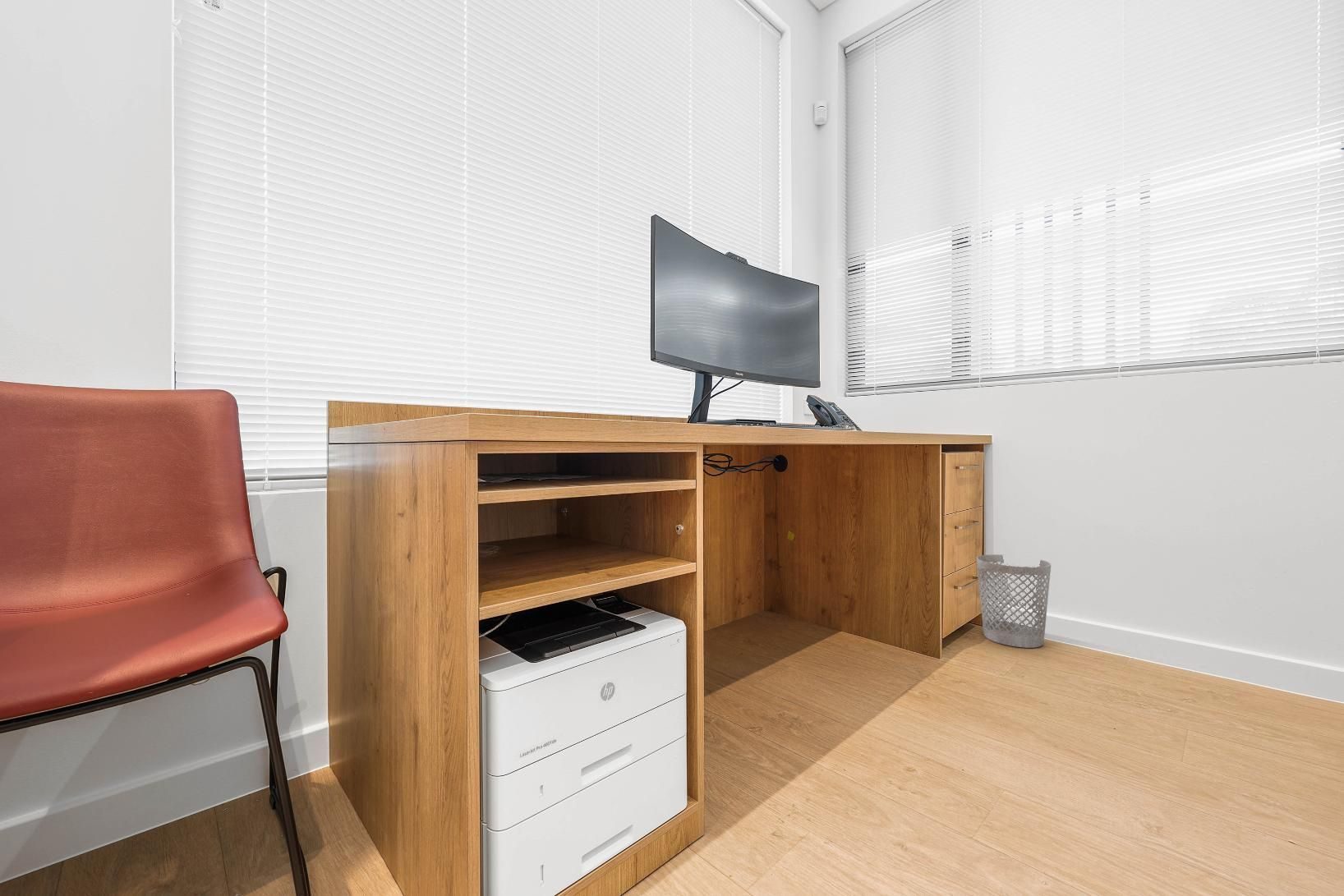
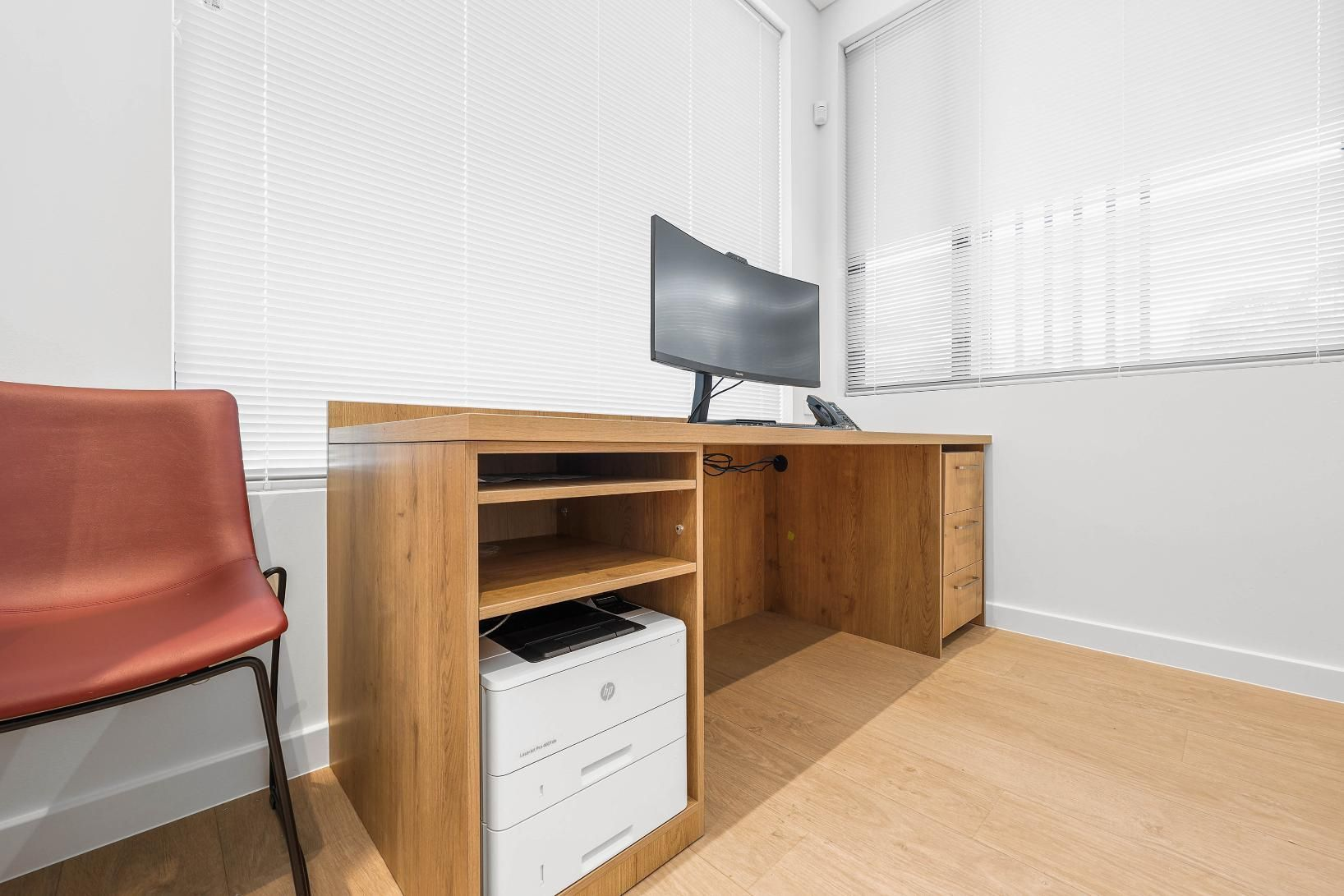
- wastebasket [976,554,1052,649]
